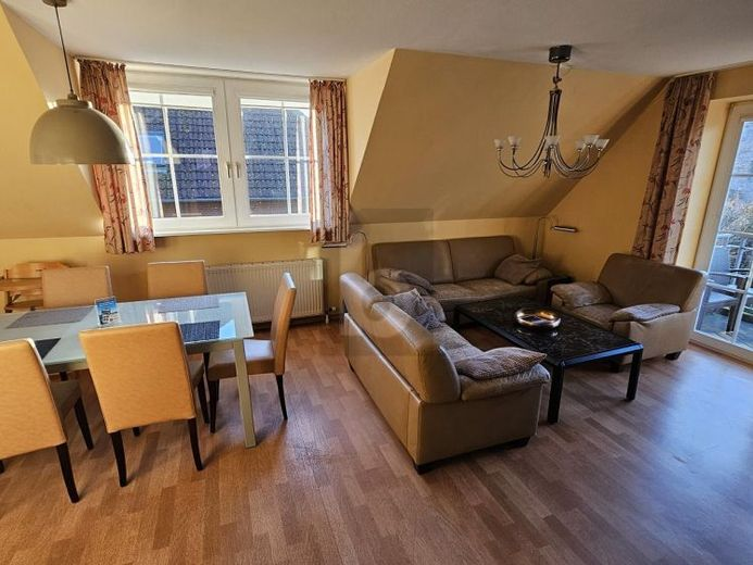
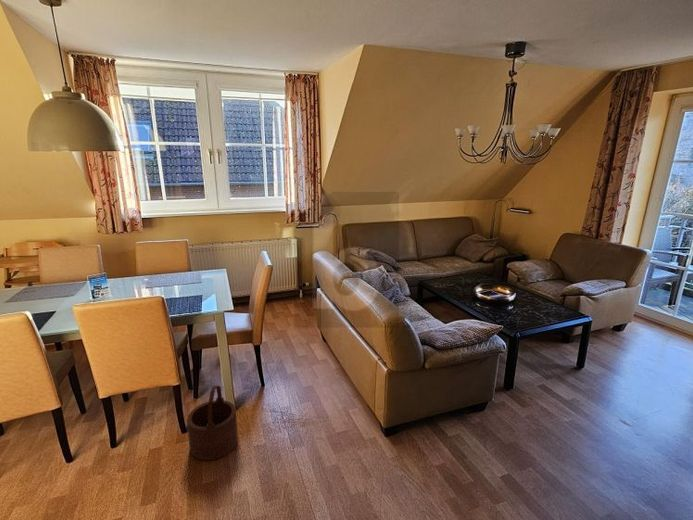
+ wooden bucket [186,384,239,461]
